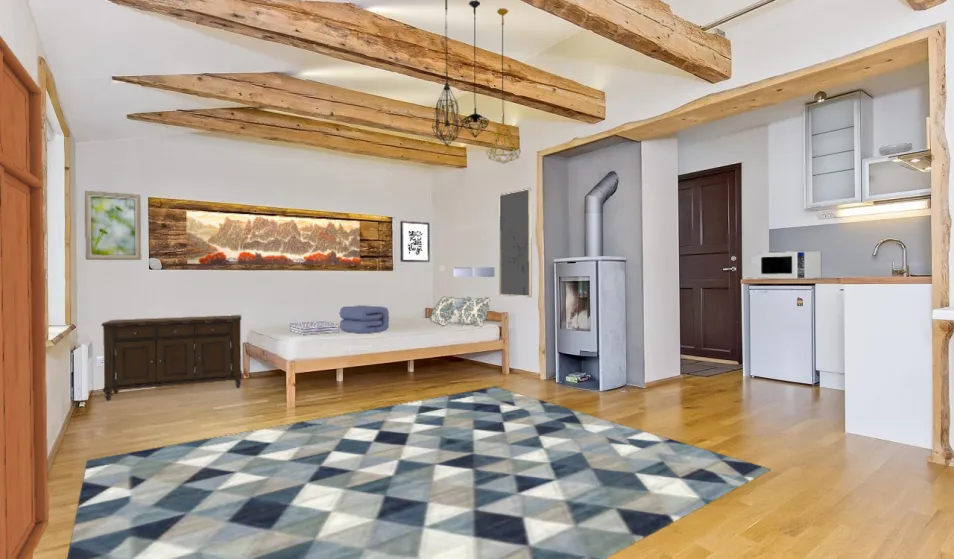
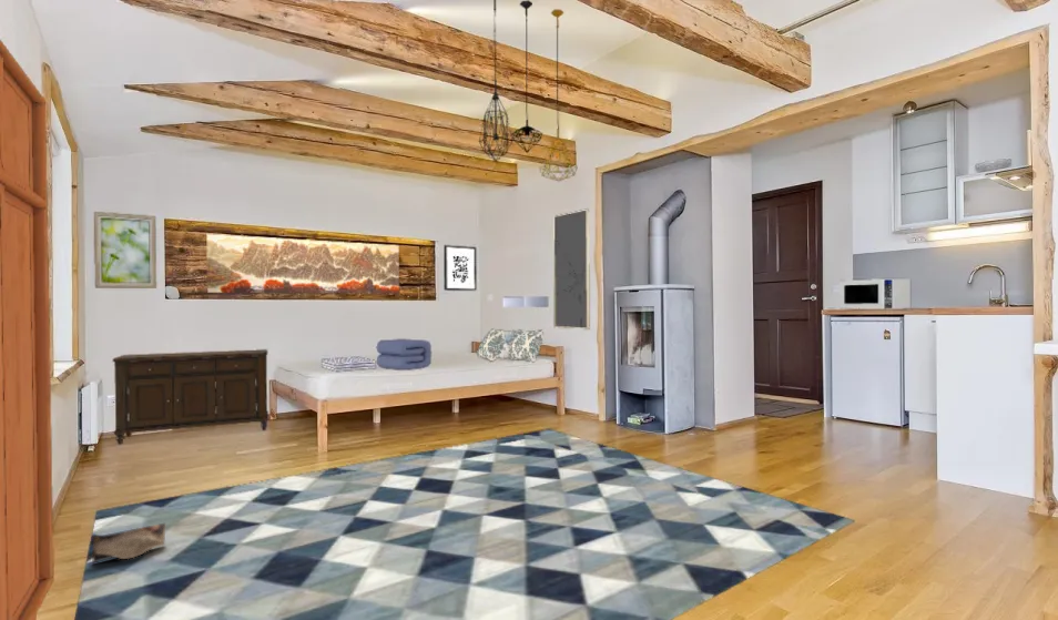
+ bag [91,522,166,565]
